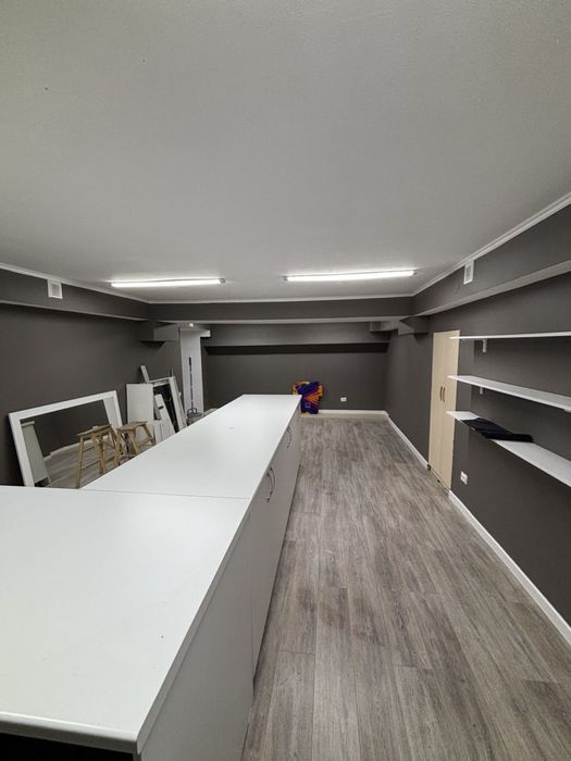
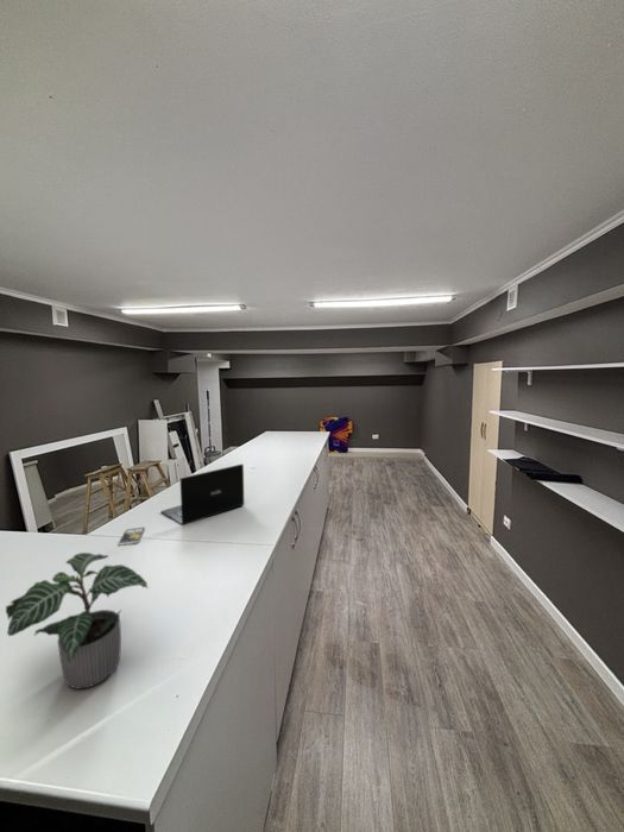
+ laptop [160,464,245,527]
+ smartphone [118,525,146,547]
+ potted plant [5,551,150,691]
